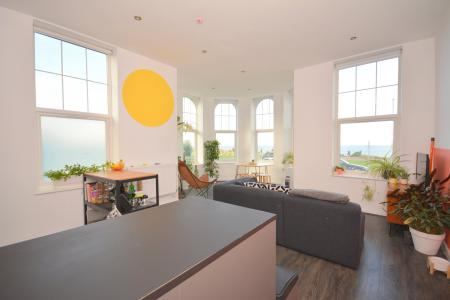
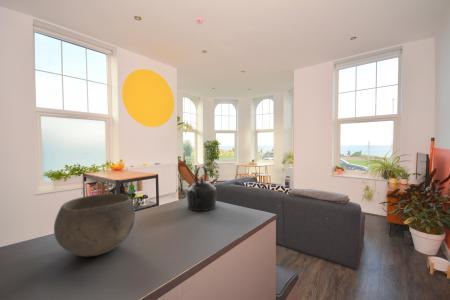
+ bowl [53,193,136,257]
+ kettle [186,165,218,212]
